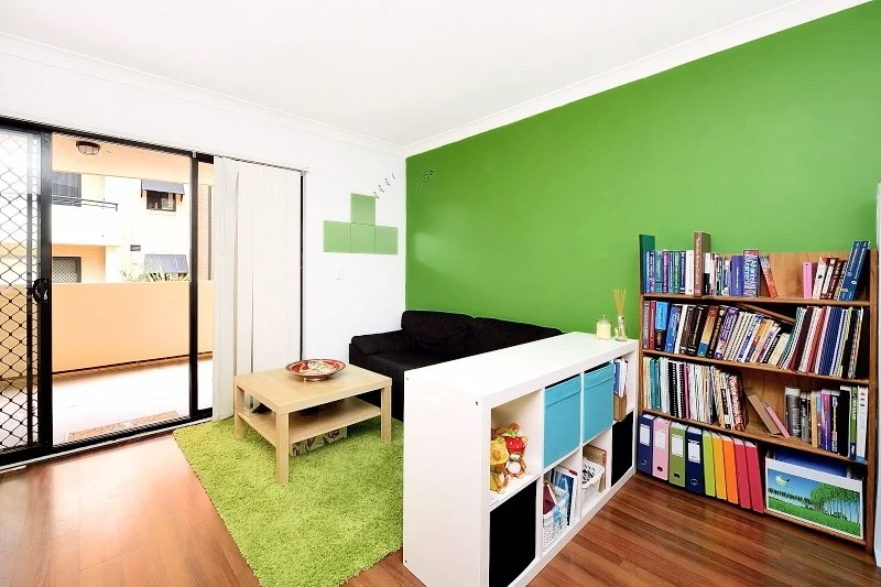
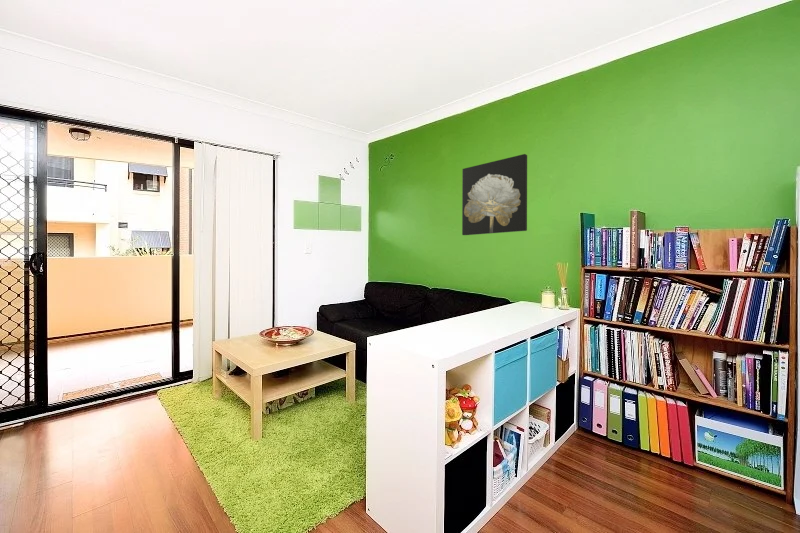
+ wall art [461,153,528,236]
